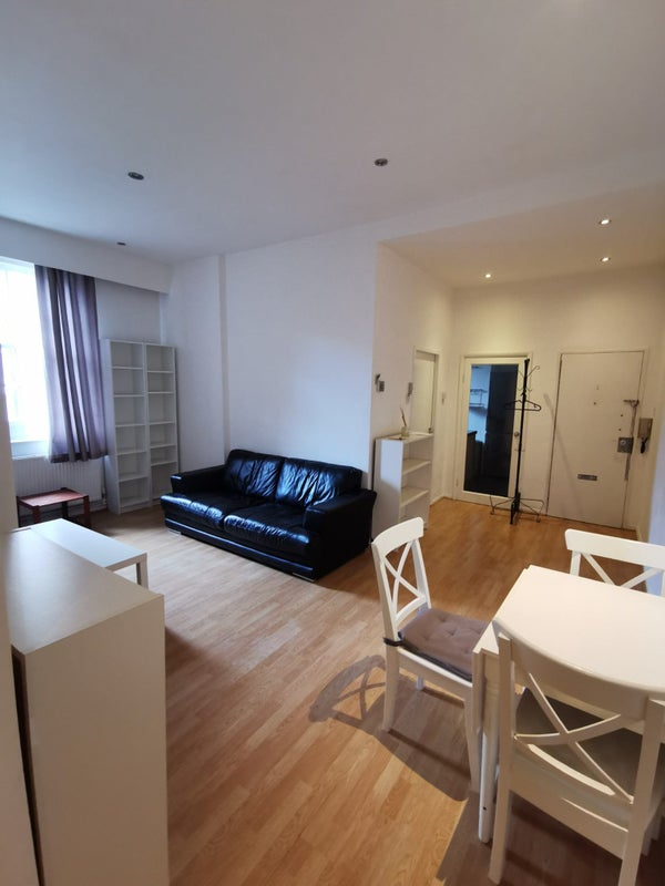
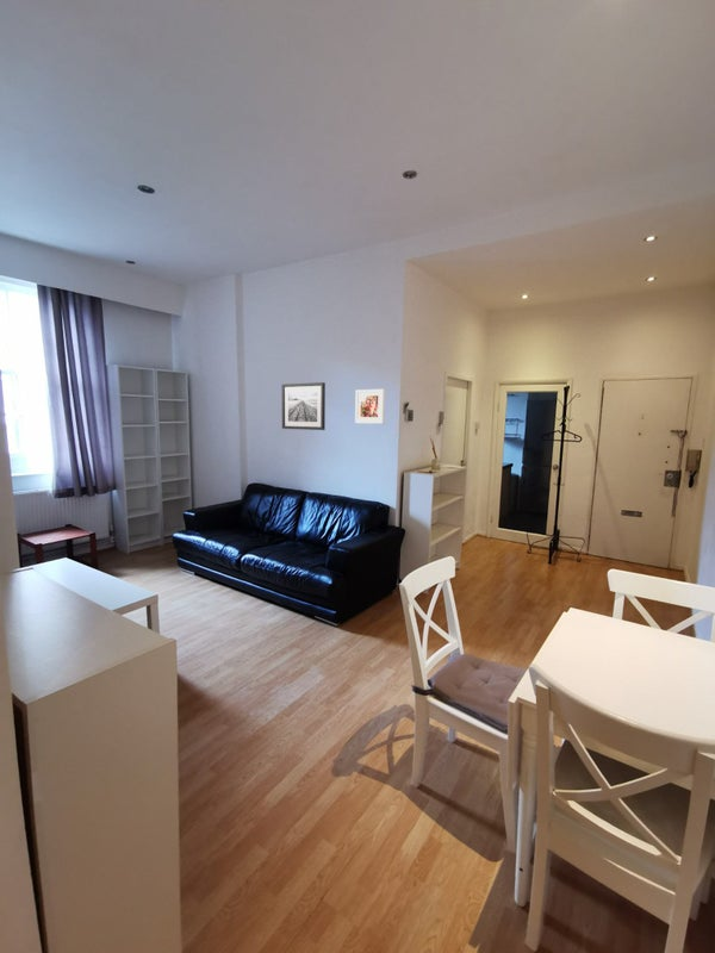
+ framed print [354,388,386,425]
+ wall art [280,381,327,431]
